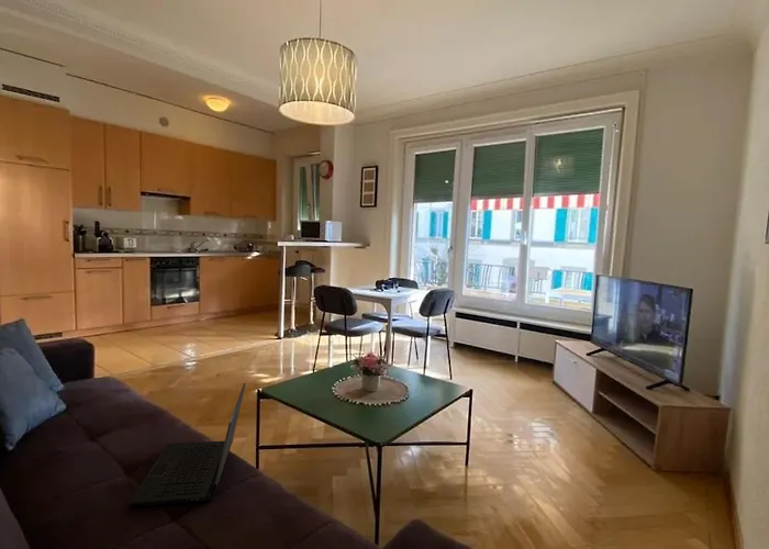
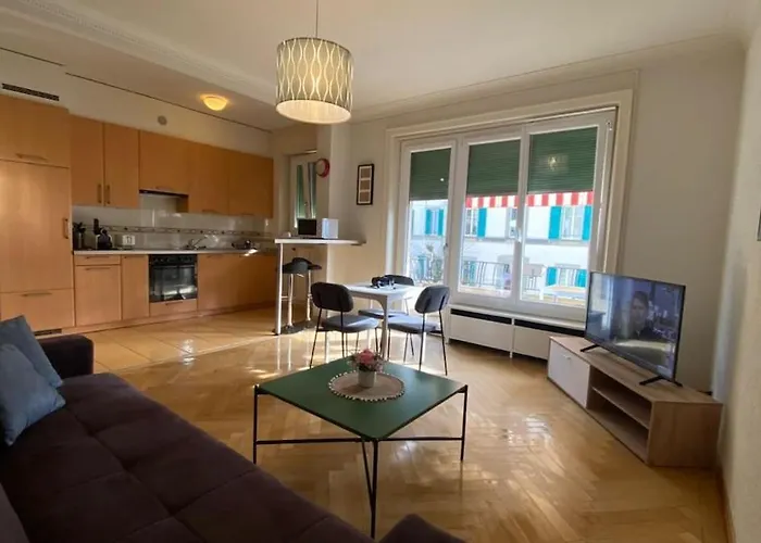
- laptop [129,382,247,506]
